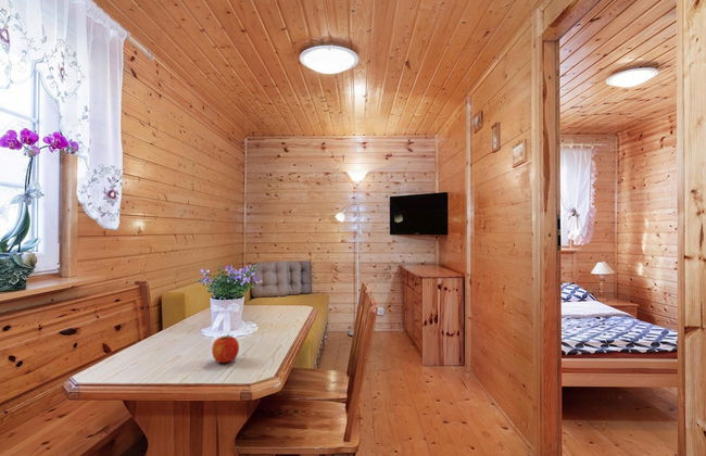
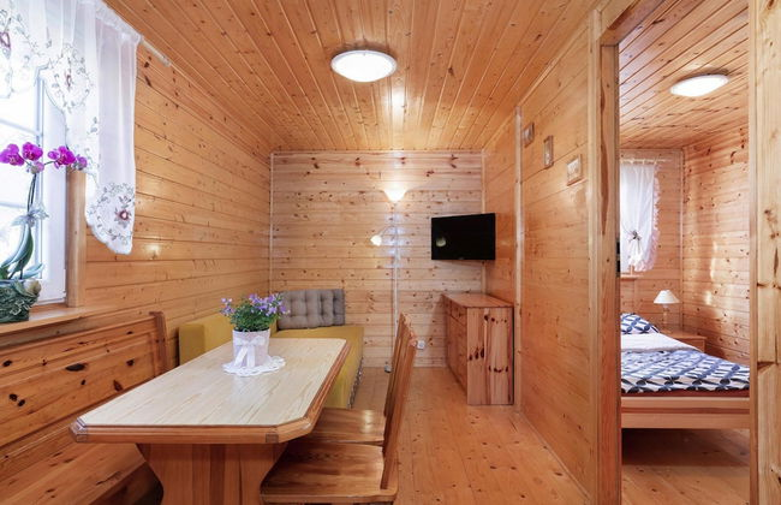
- apple [211,333,240,364]
